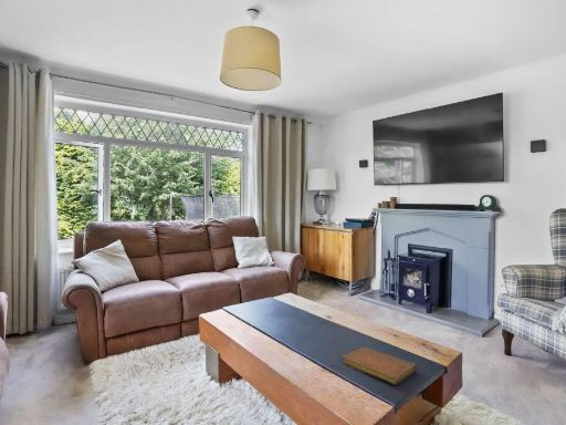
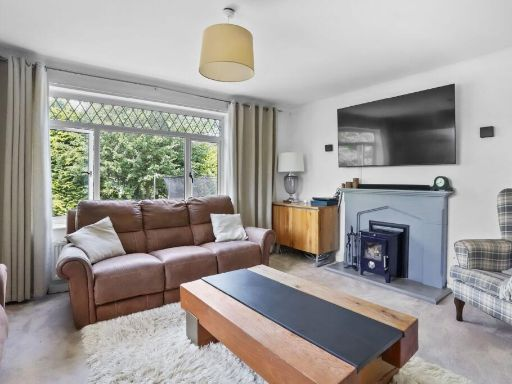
- notebook [342,345,418,385]
